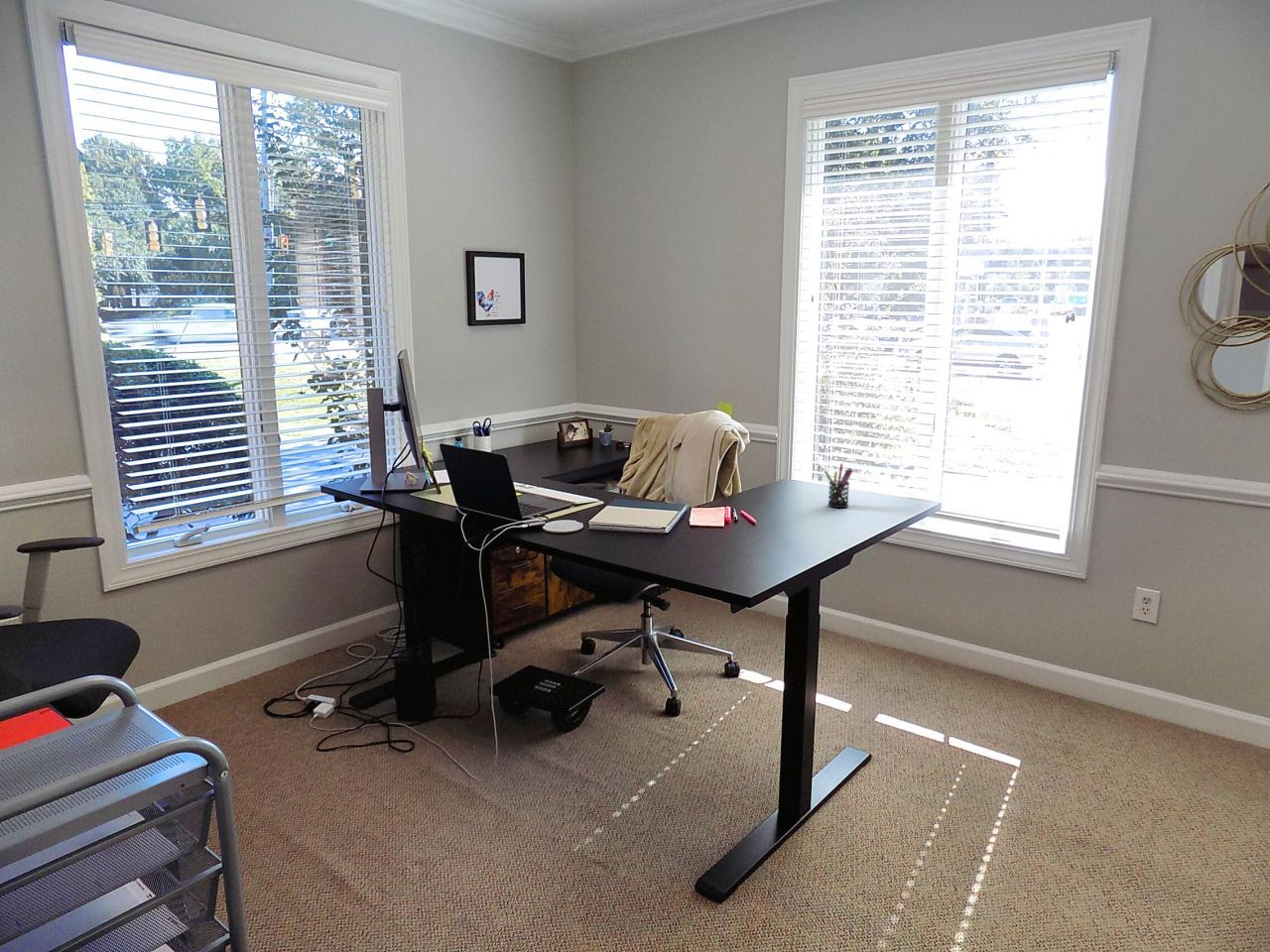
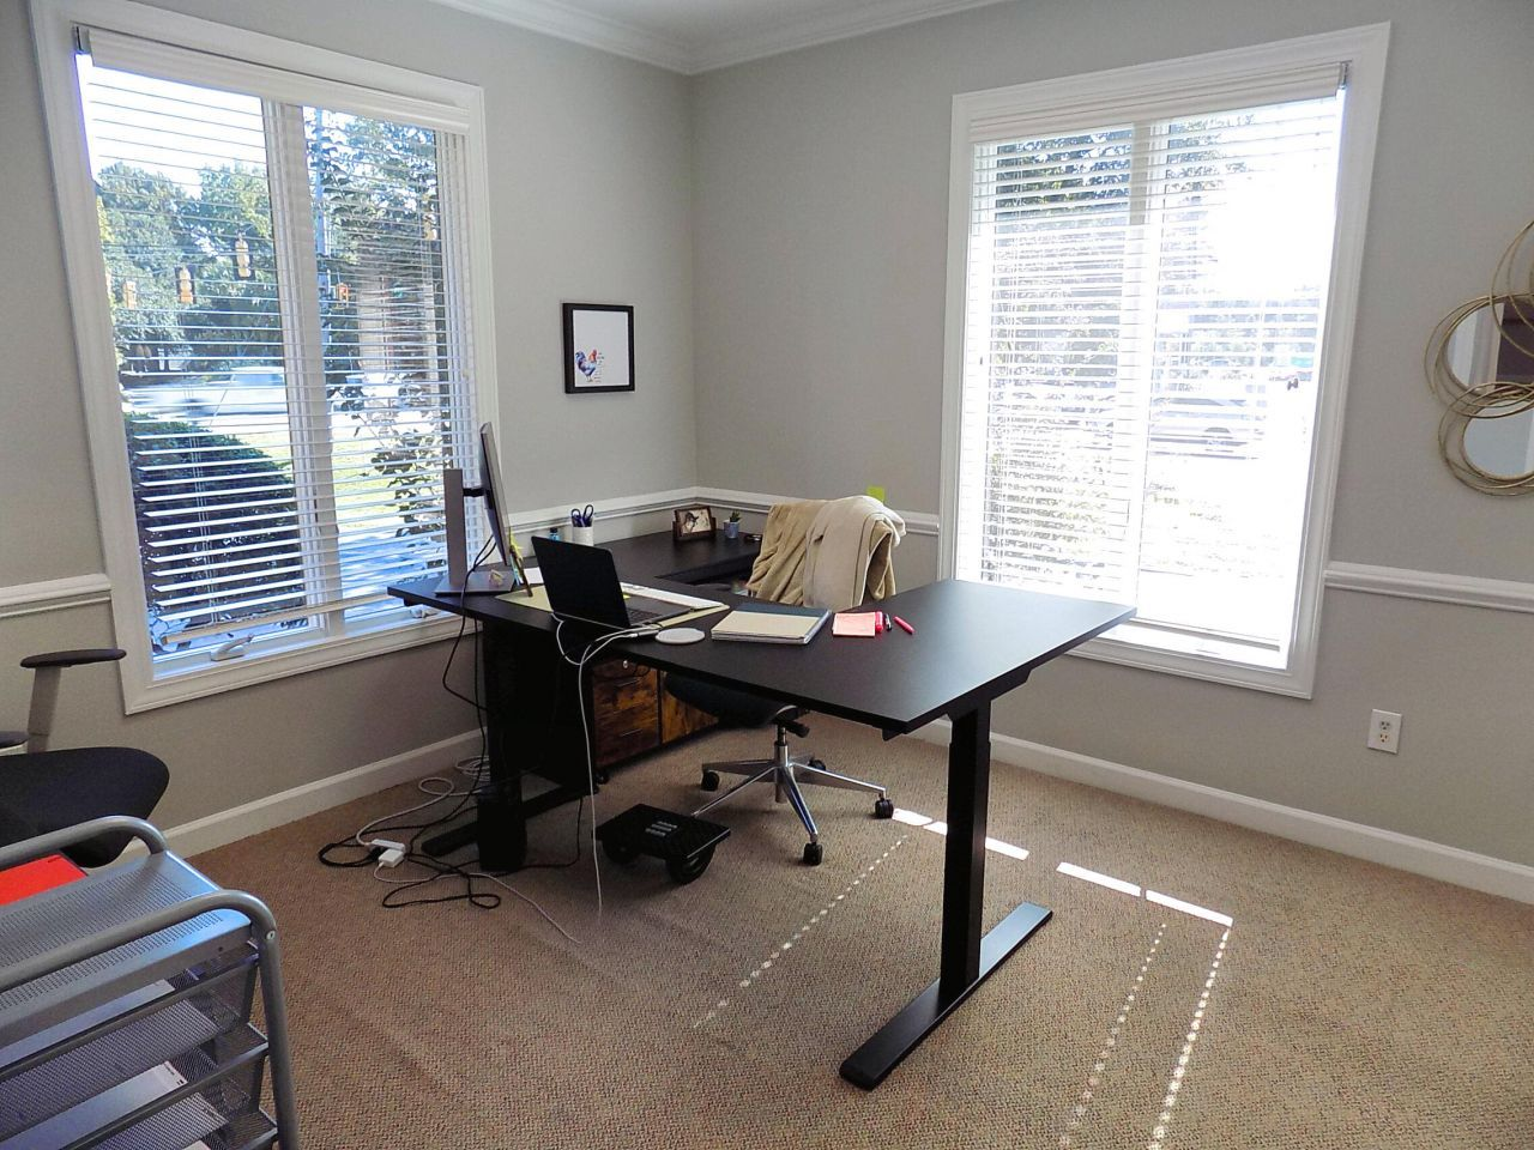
- pen holder [824,463,853,509]
